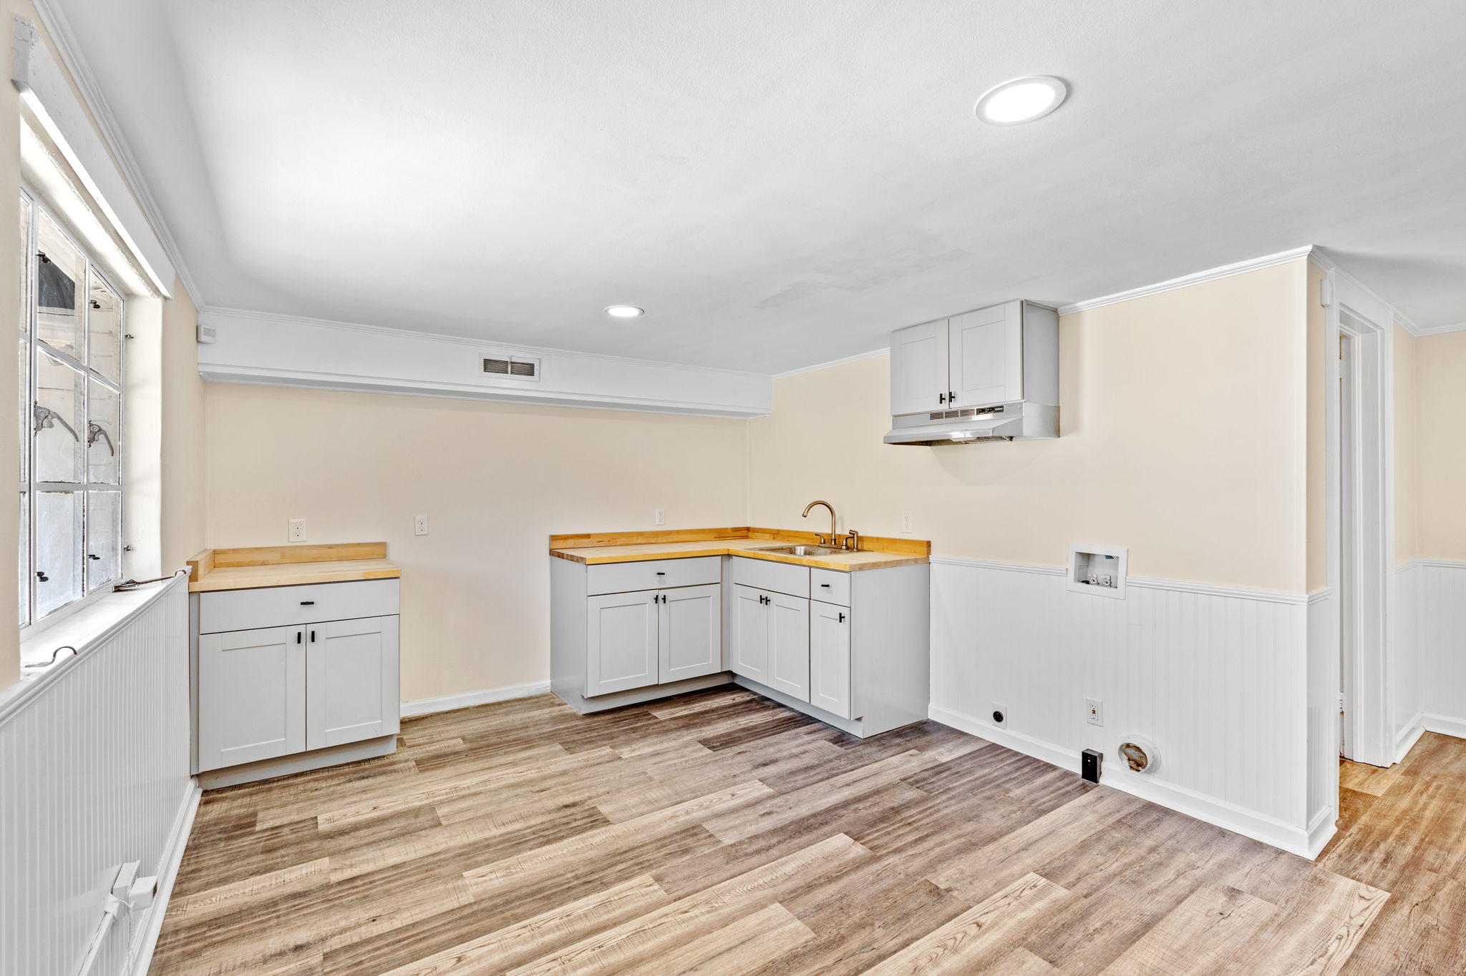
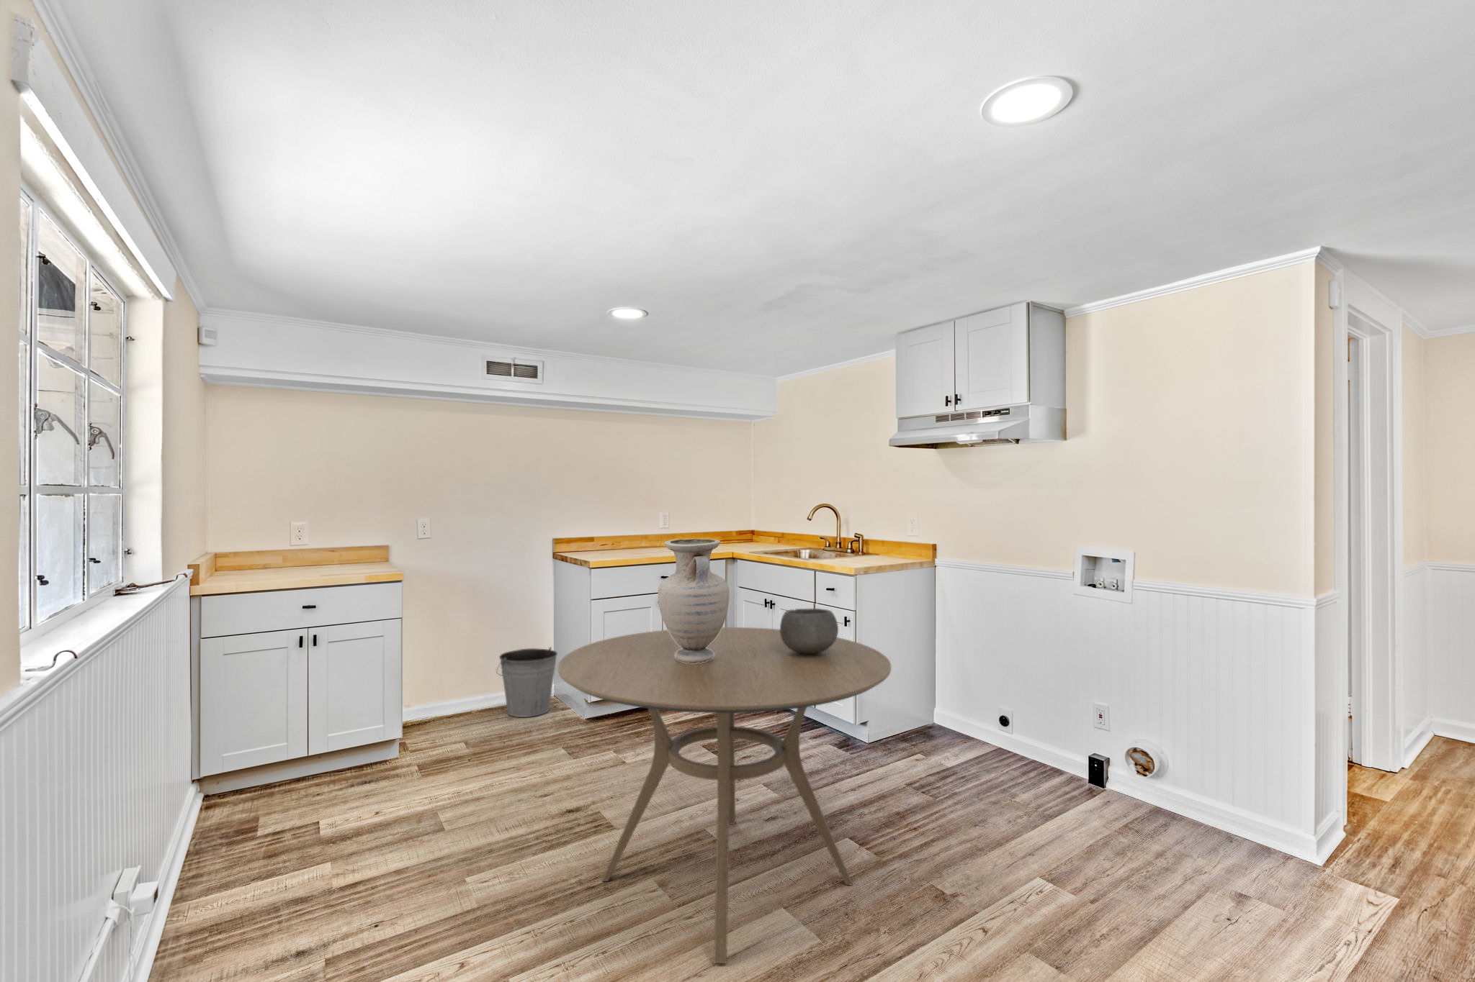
+ vase [657,538,729,663]
+ bowl [780,608,839,654]
+ bucket [496,646,558,718]
+ dining table [557,627,892,964]
